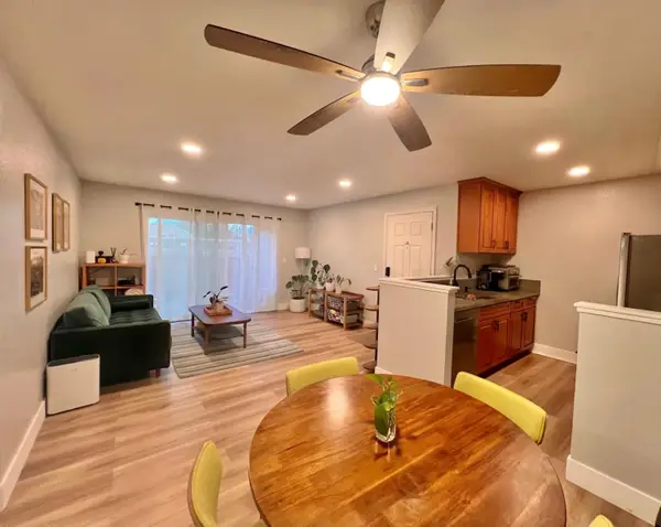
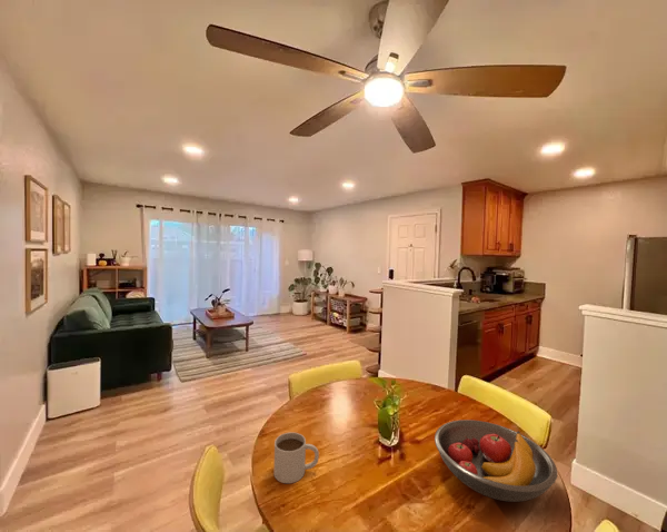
+ mug [272,432,320,484]
+ fruit bowl [434,418,558,503]
